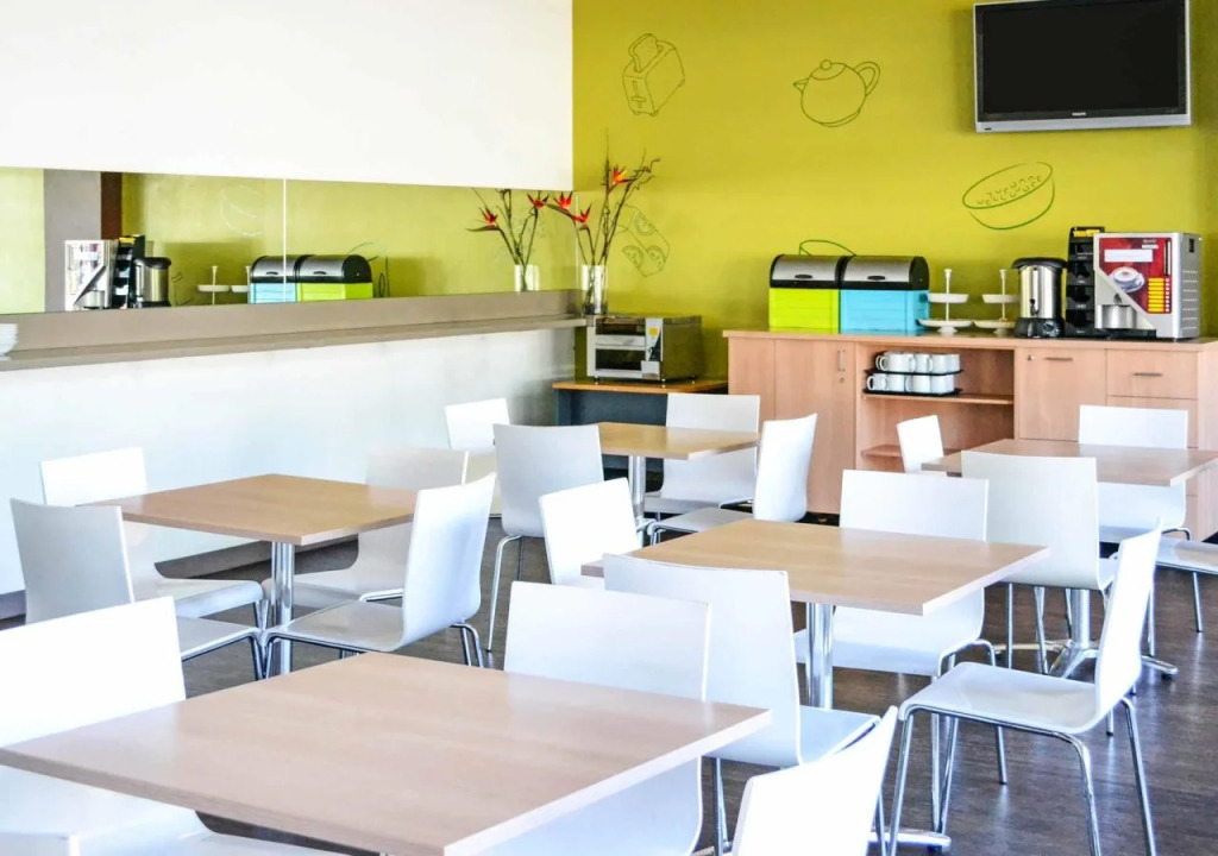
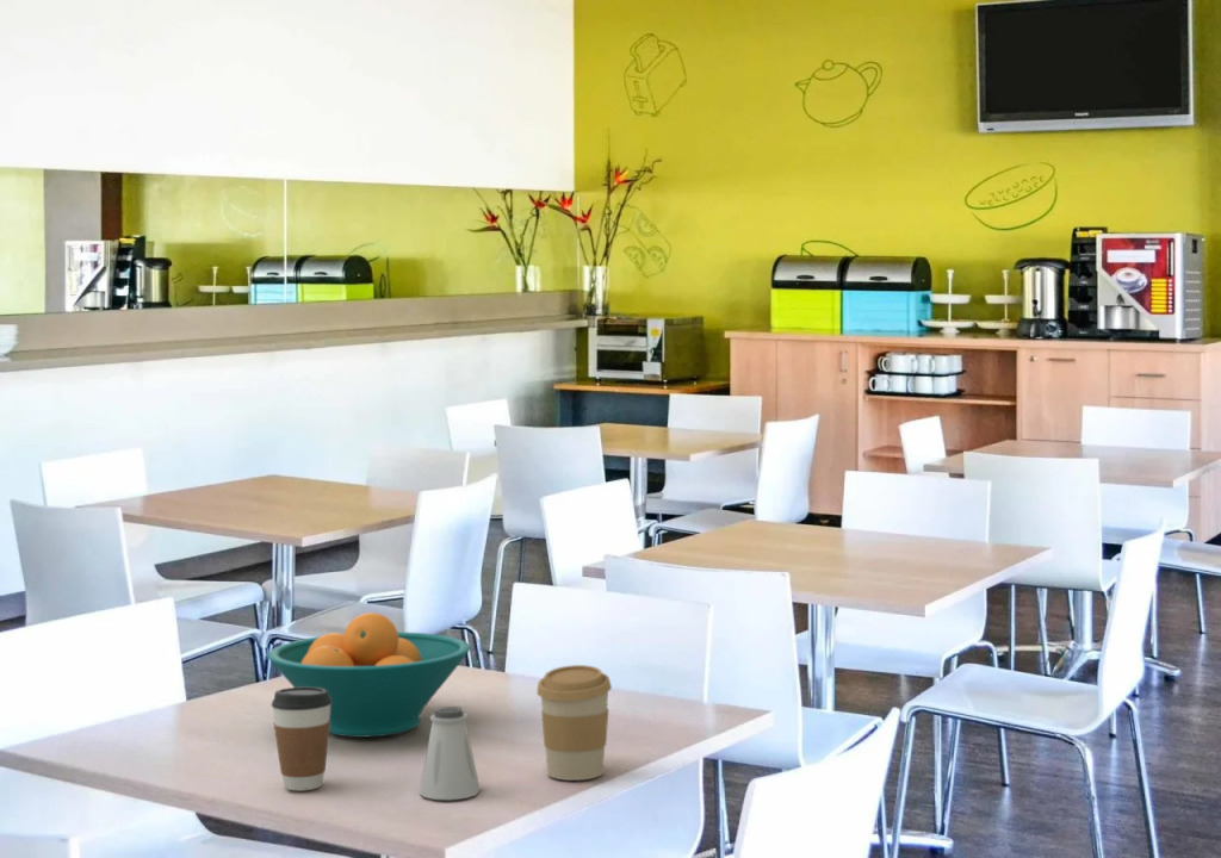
+ saltshaker [419,705,482,801]
+ fruit bowl [266,611,472,739]
+ coffee cup [535,664,613,782]
+ coffee cup [271,686,331,791]
